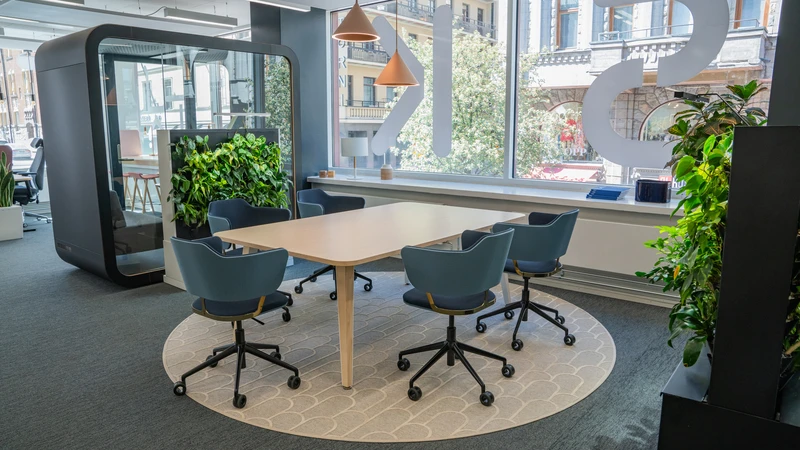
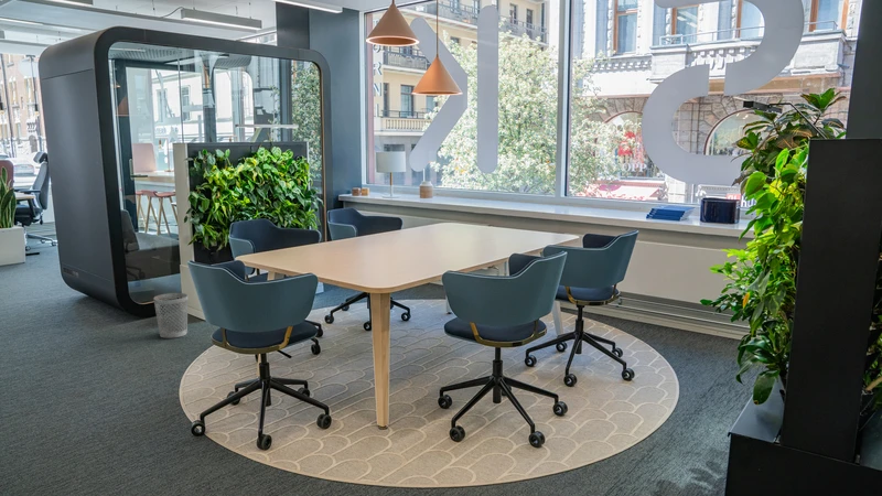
+ wastebasket [152,292,189,339]
